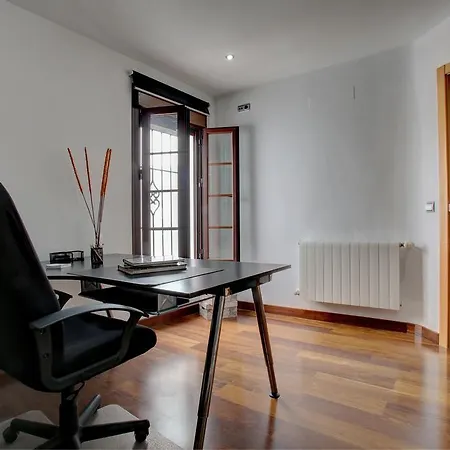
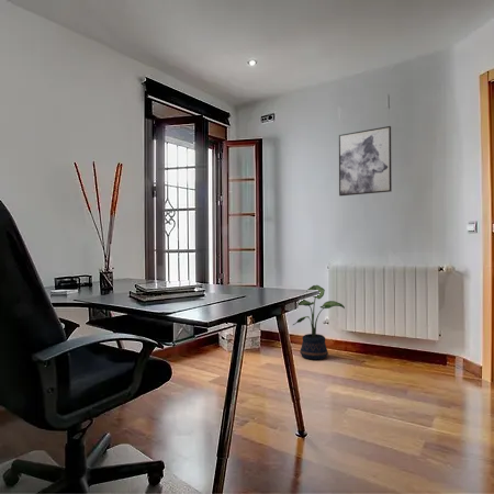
+ wall art [338,125,393,197]
+ potted plant [292,284,346,361]
